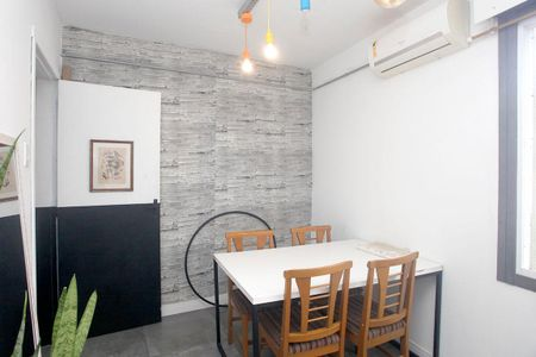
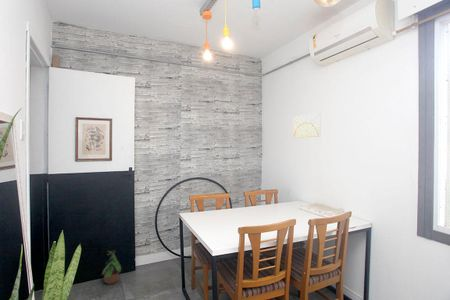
+ wall art [293,112,322,139]
+ potted plant [100,250,122,285]
